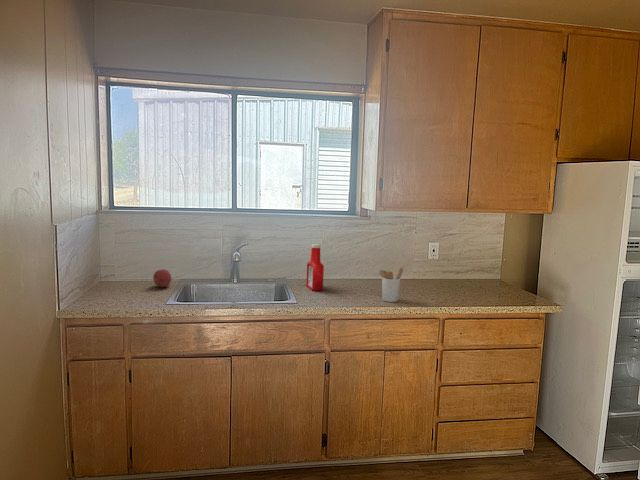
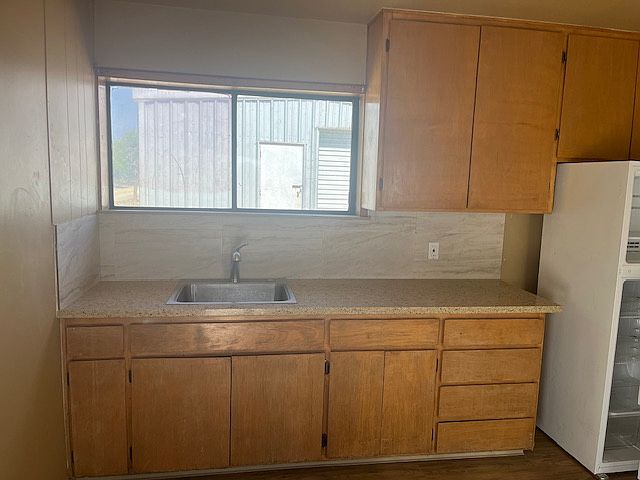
- soap bottle [305,243,325,292]
- fruit [152,269,172,288]
- utensil holder [378,267,404,303]
